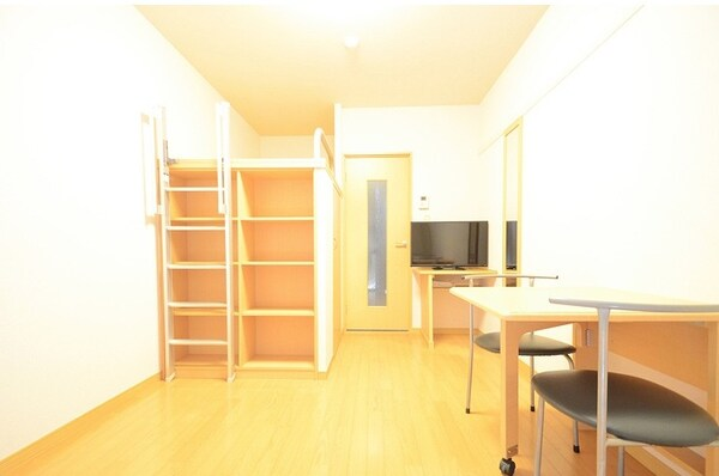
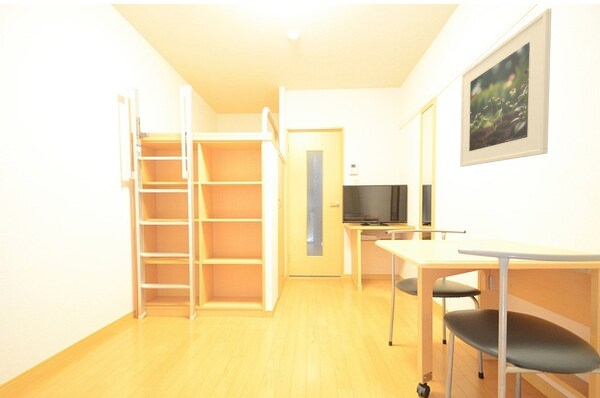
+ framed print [459,7,552,168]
